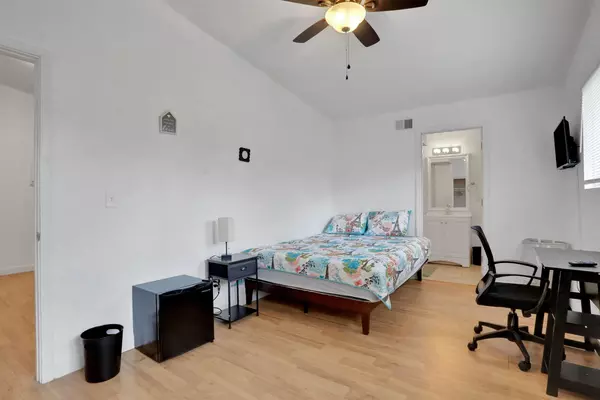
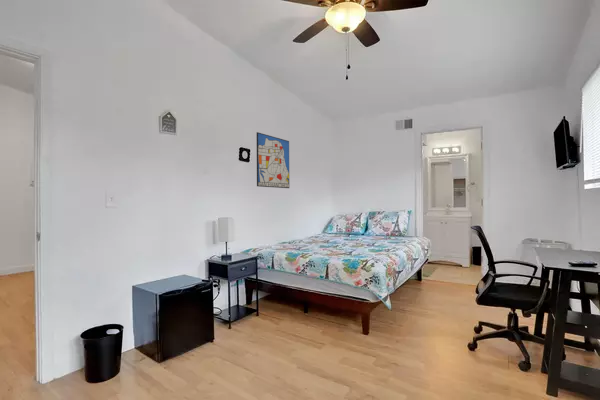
+ wall art [256,131,290,189]
